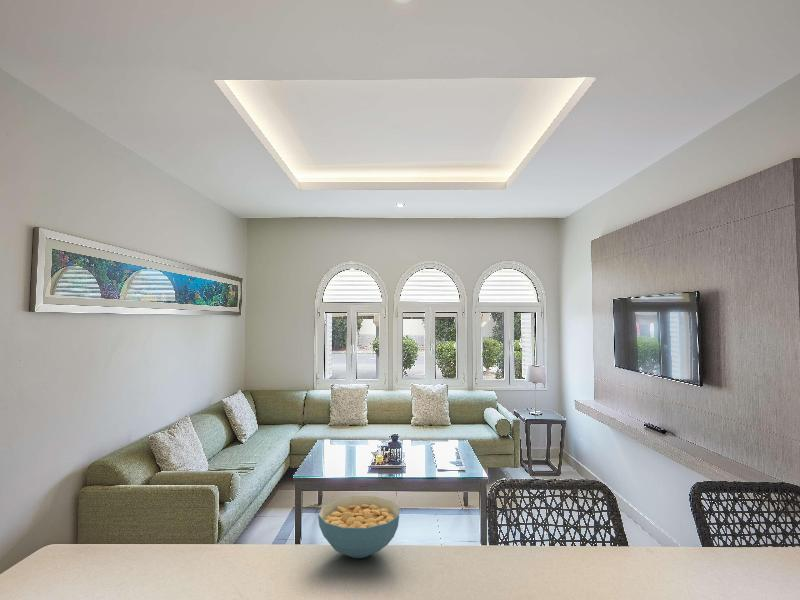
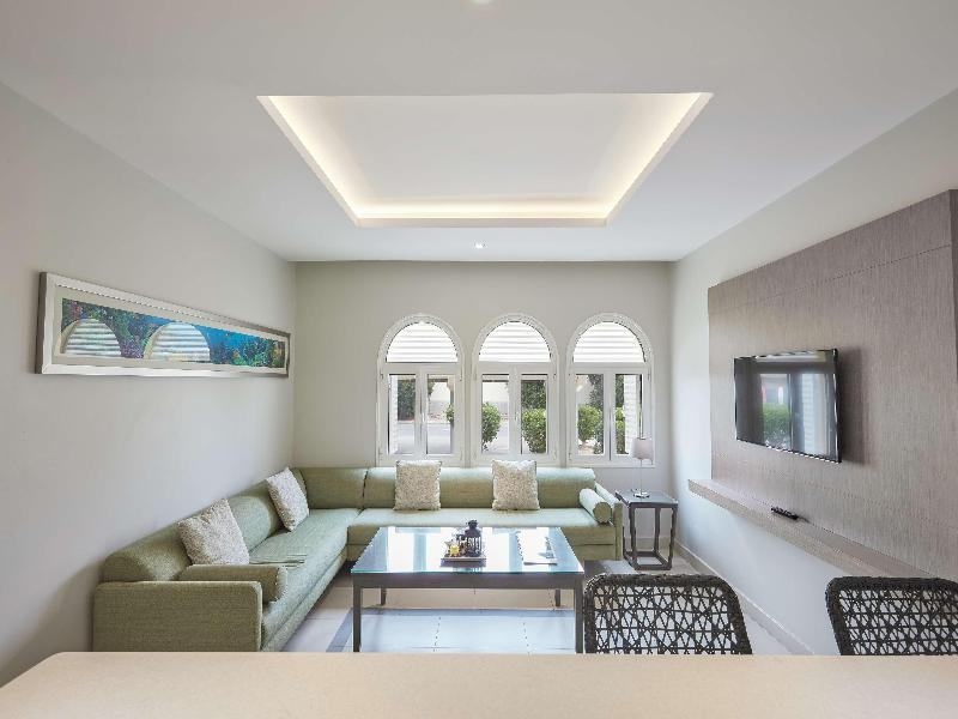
- cereal bowl [317,495,401,559]
